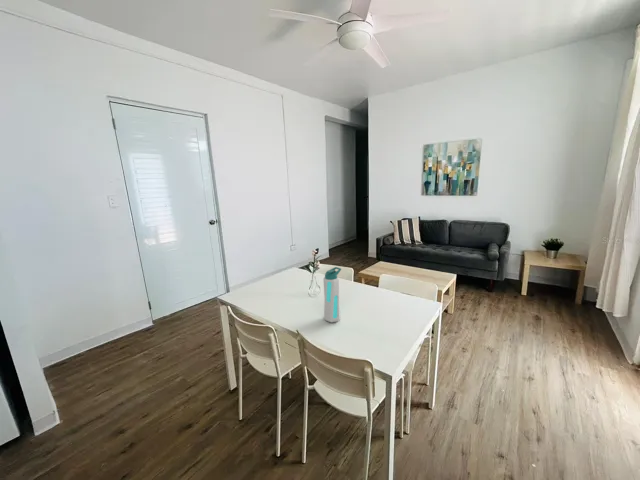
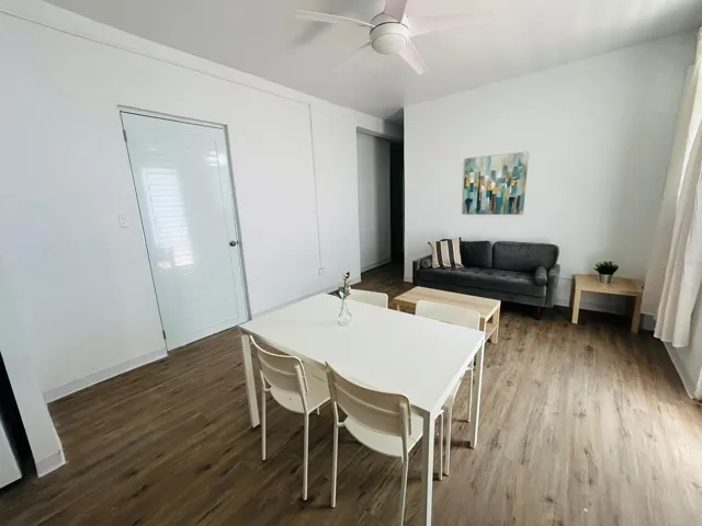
- water bottle [322,266,342,324]
